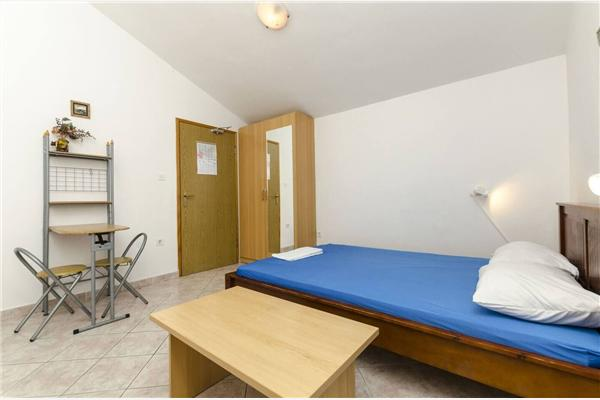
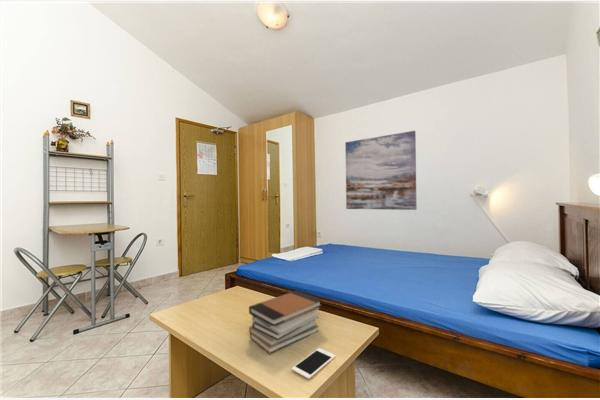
+ book stack [248,290,323,355]
+ cell phone [291,347,337,380]
+ wall art [344,130,418,211]
